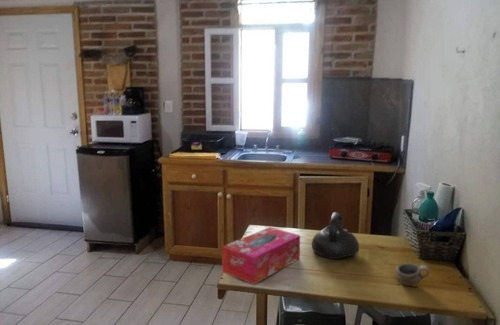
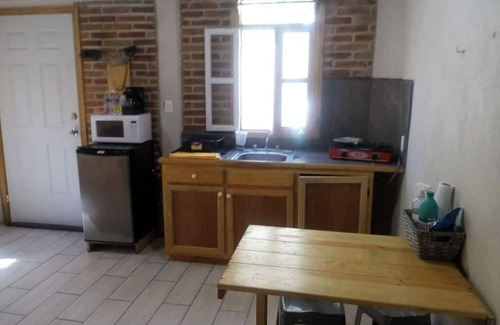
- cup [396,263,431,288]
- tissue box [221,226,301,286]
- teapot [311,211,360,260]
